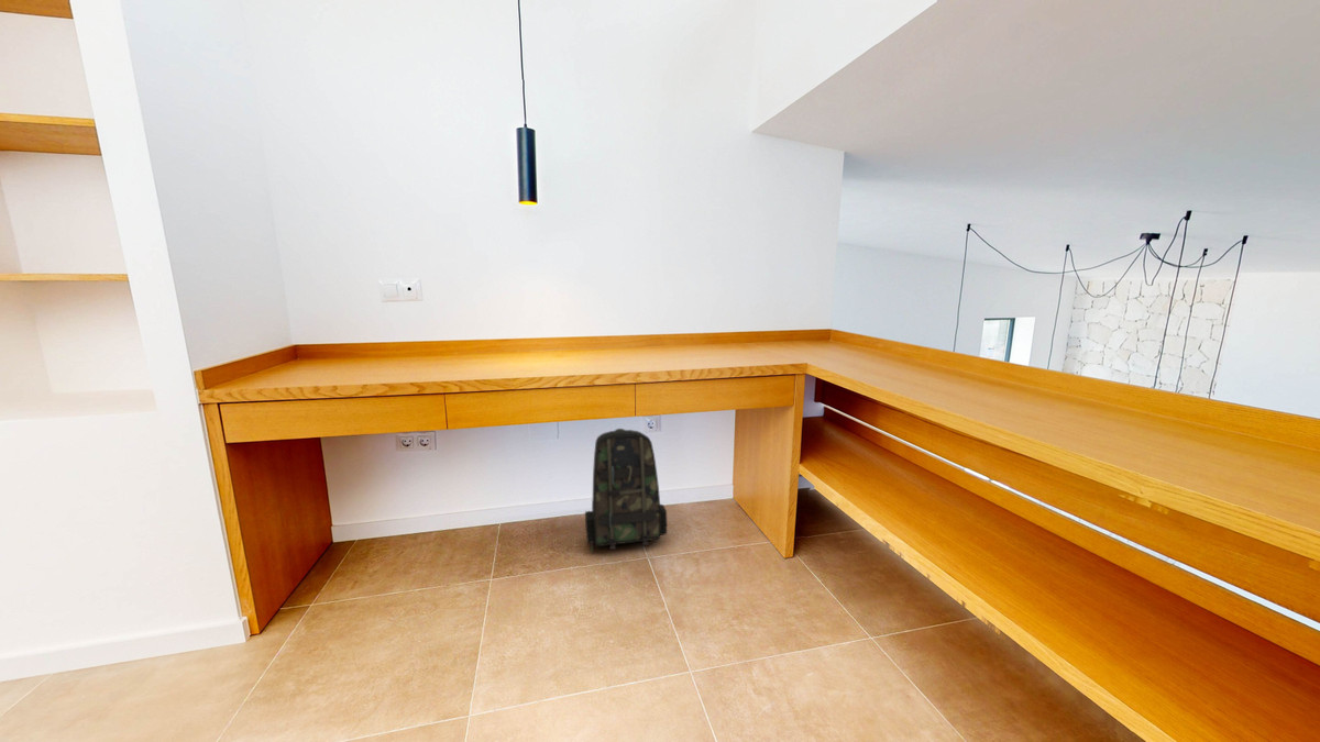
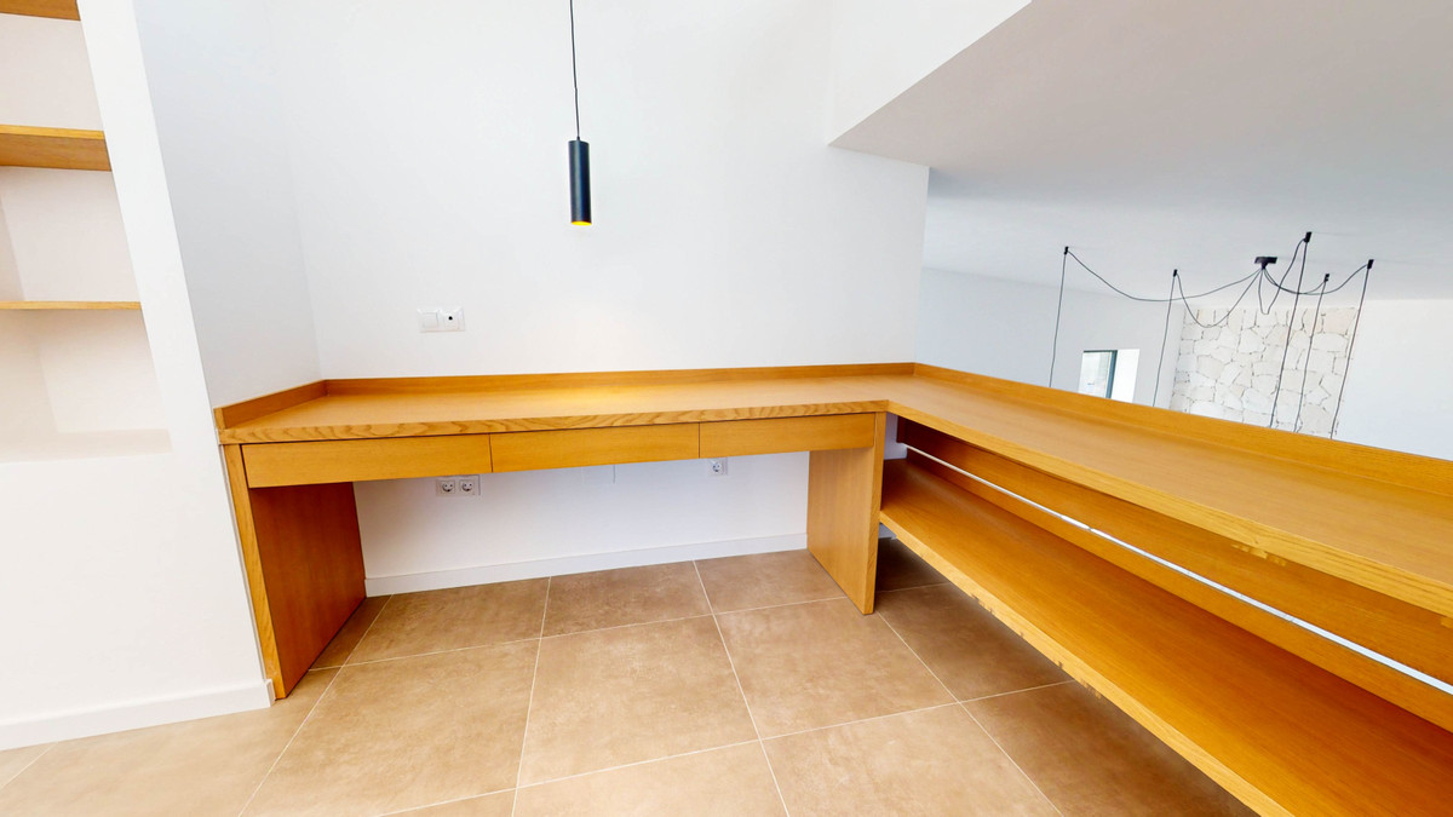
- backpack [584,428,668,554]
